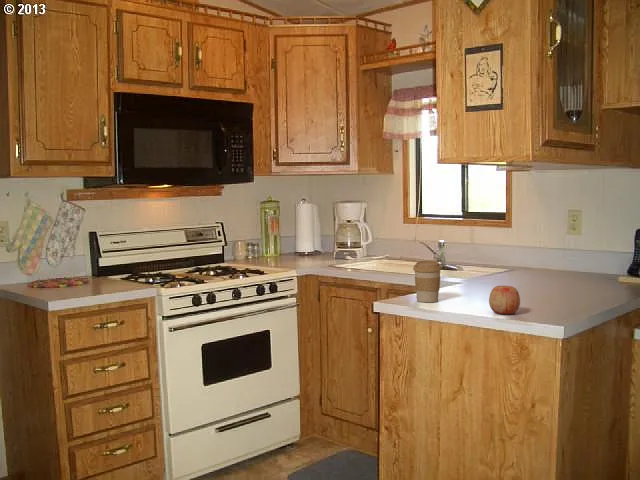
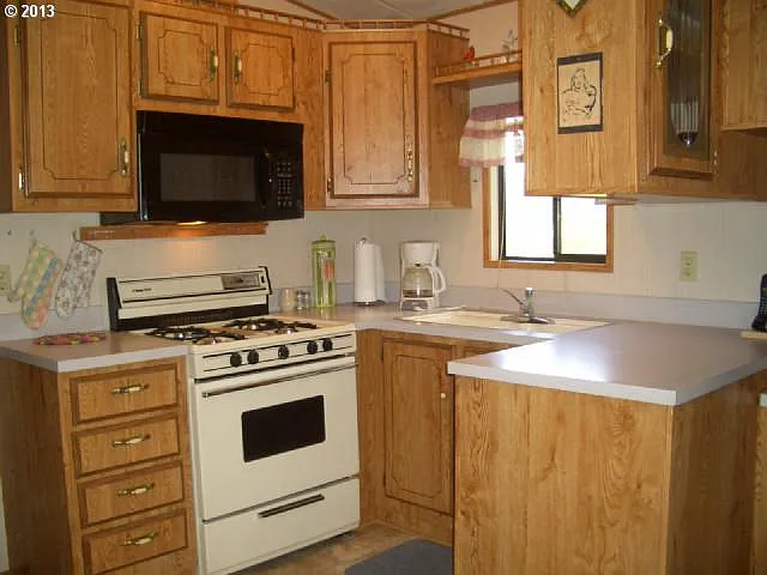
- apple [488,285,521,315]
- coffee cup [412,260,443,303]
